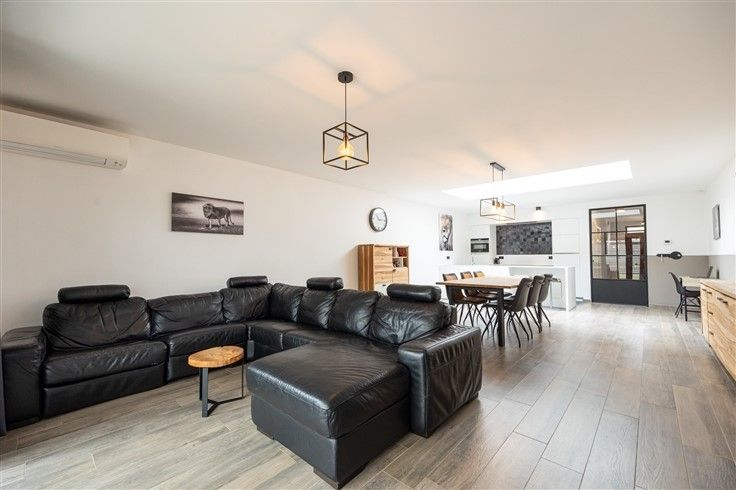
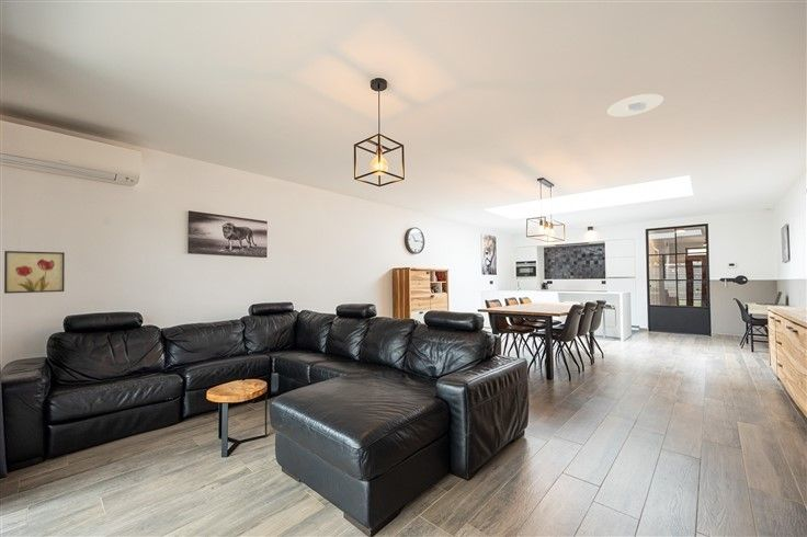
+ wall art [3,250,66,295]
+ recessed light [606,93,664,118]
